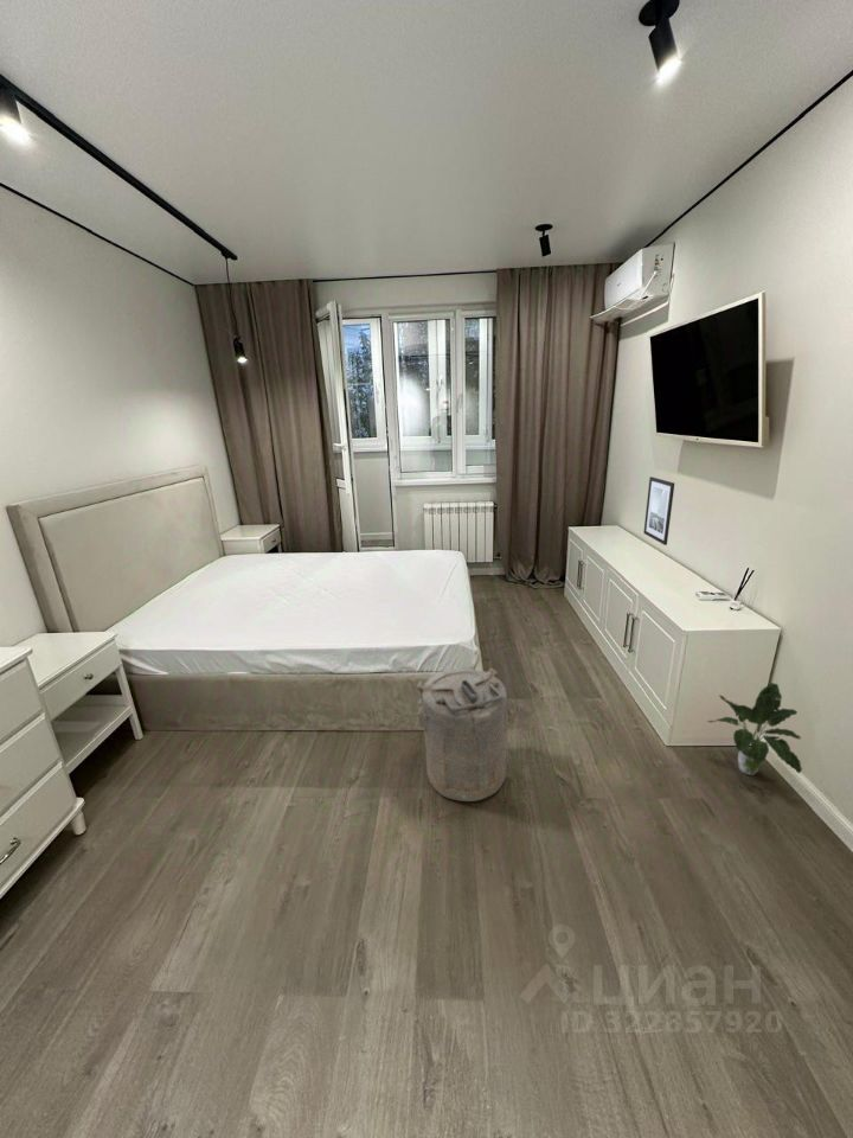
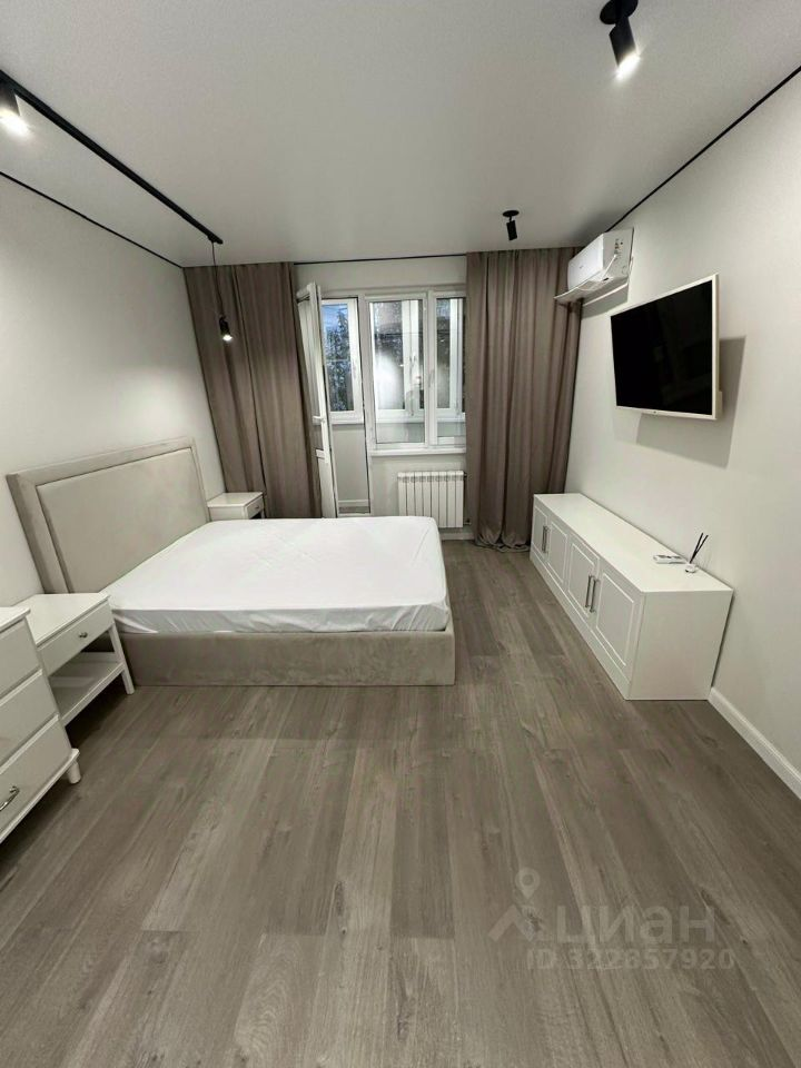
- laundry hamper [415,666,508,803]
- wall art [642,475,675,546]
- potted plant [706,682,803,778]
